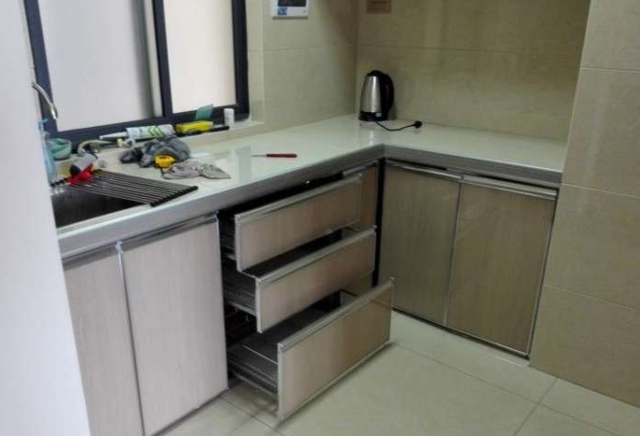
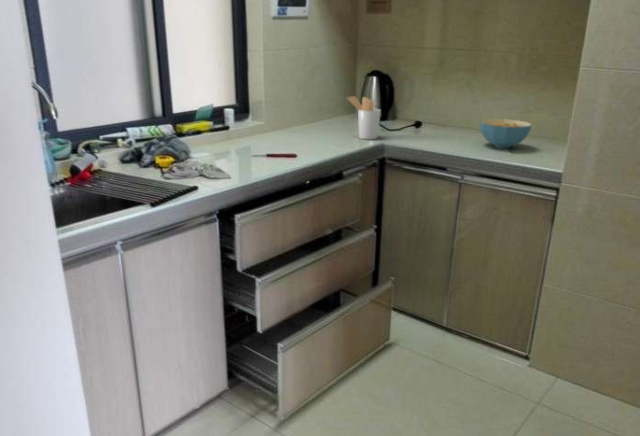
+ utensil holder [346,95,382,140]
+ cereal bowl [479,118,533,149]
